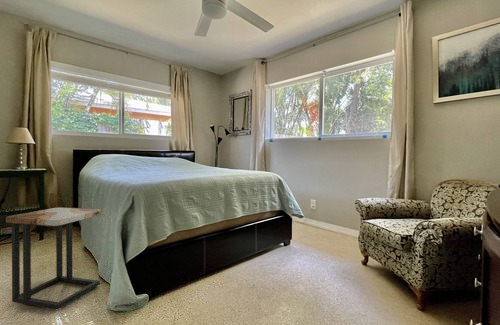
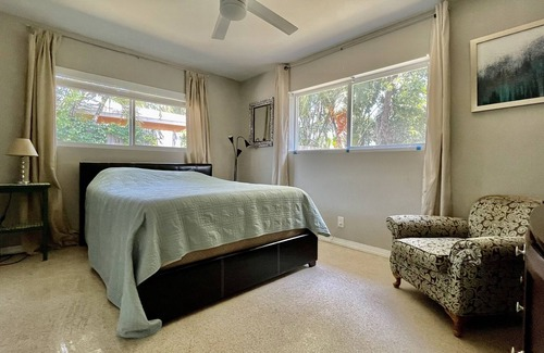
- side table [5,207,103,311]
